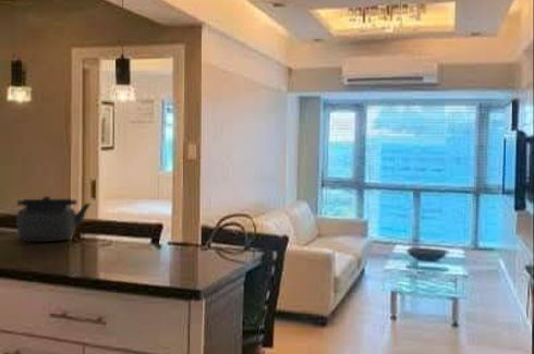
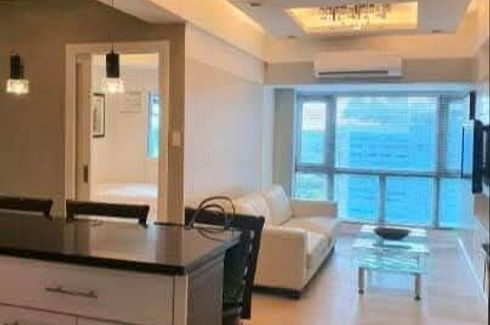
- kettle [16,195,92,243]
